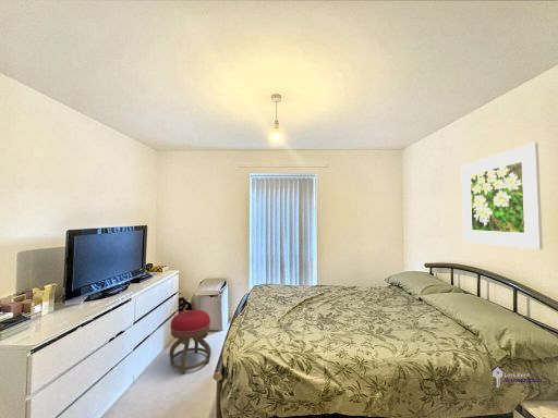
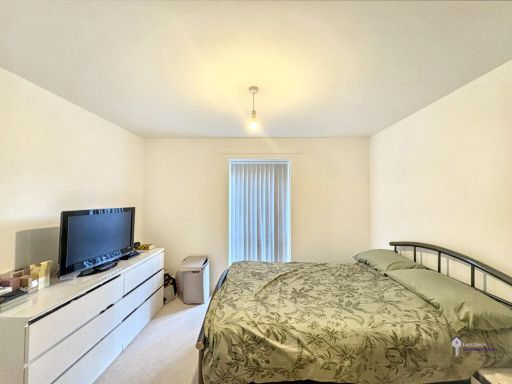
- stool [169,309,213,374]
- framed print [460,142,544,250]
